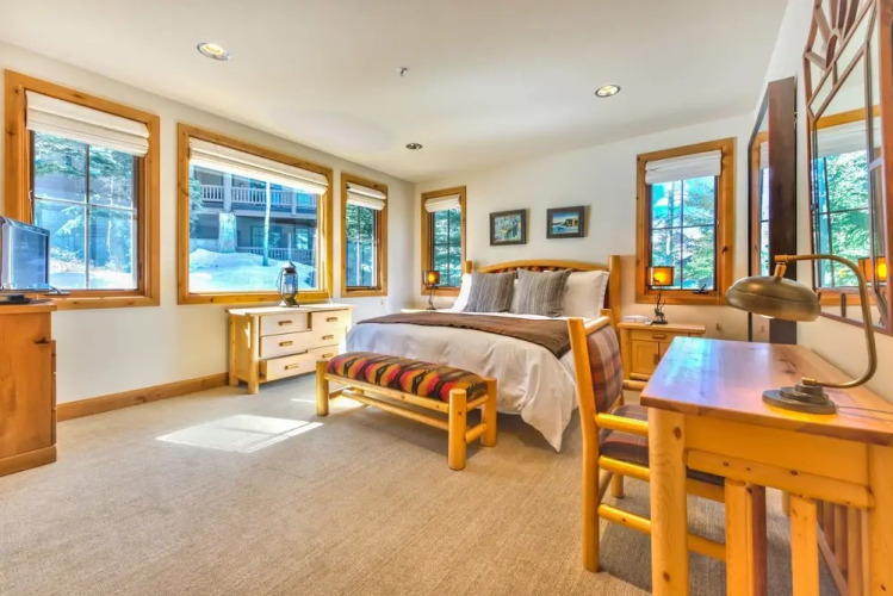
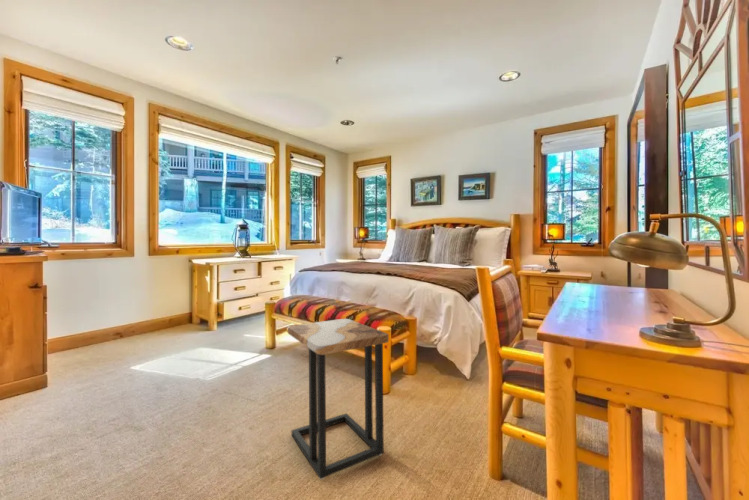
+ side table [287,318,390,480]
